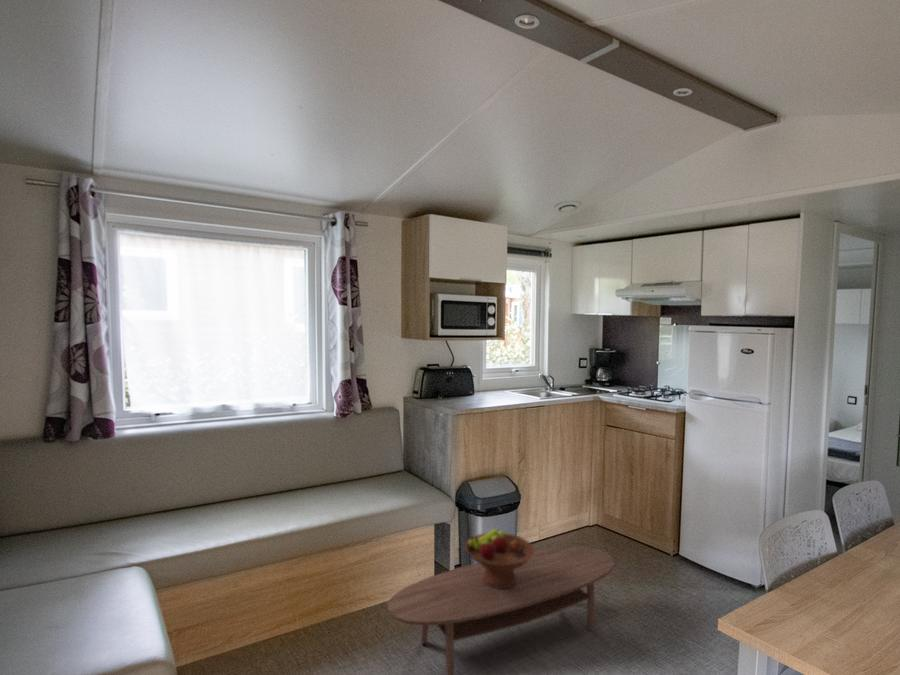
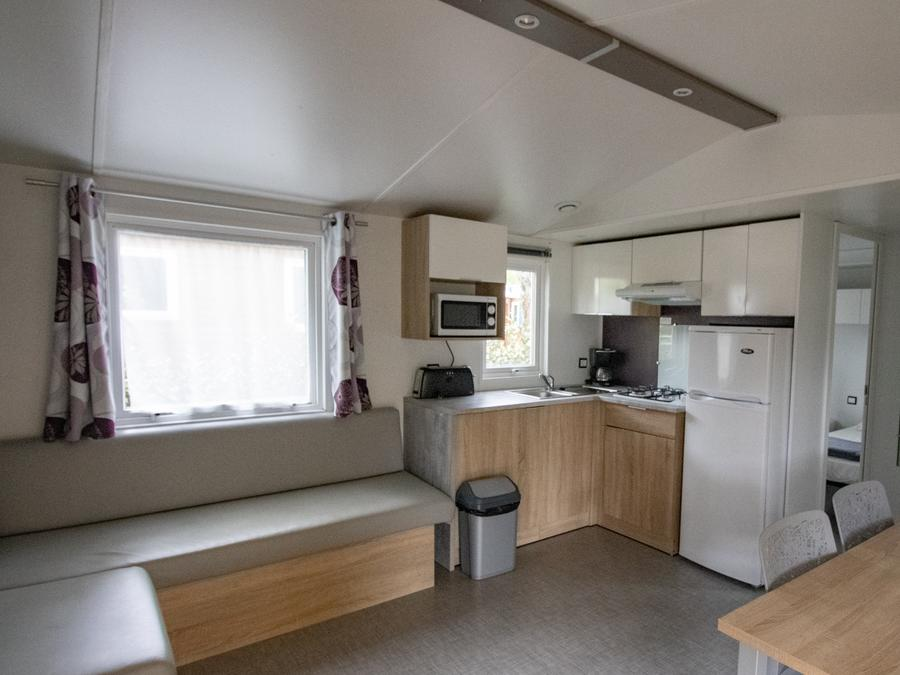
- fruit bowl [464,528,535,588]
- coffee table [387,546,615,675]
